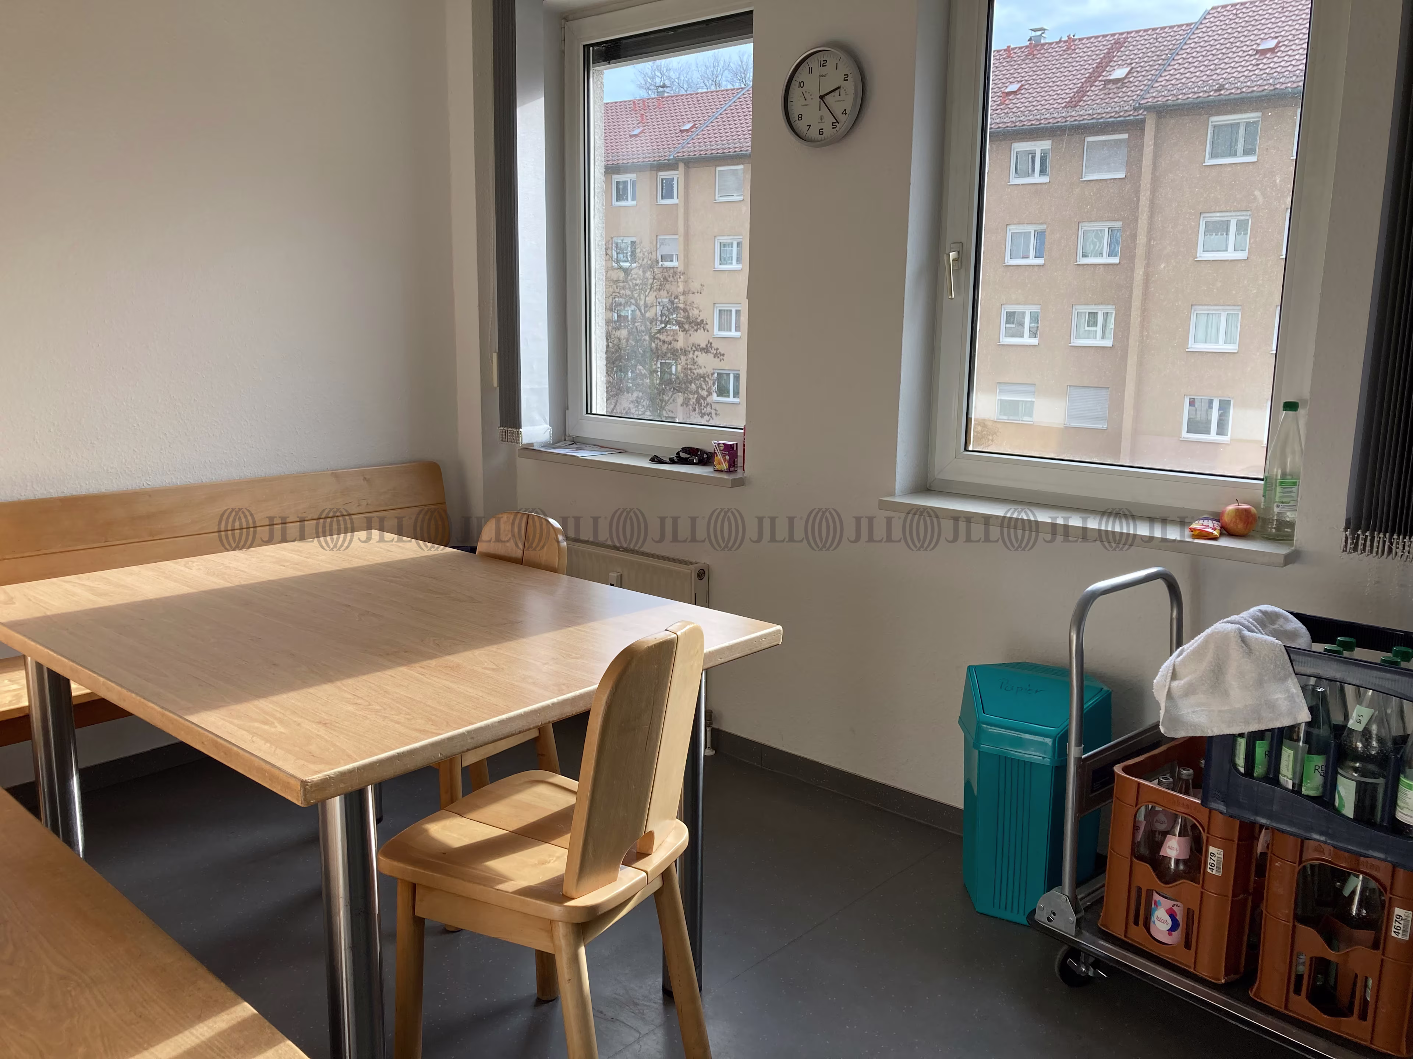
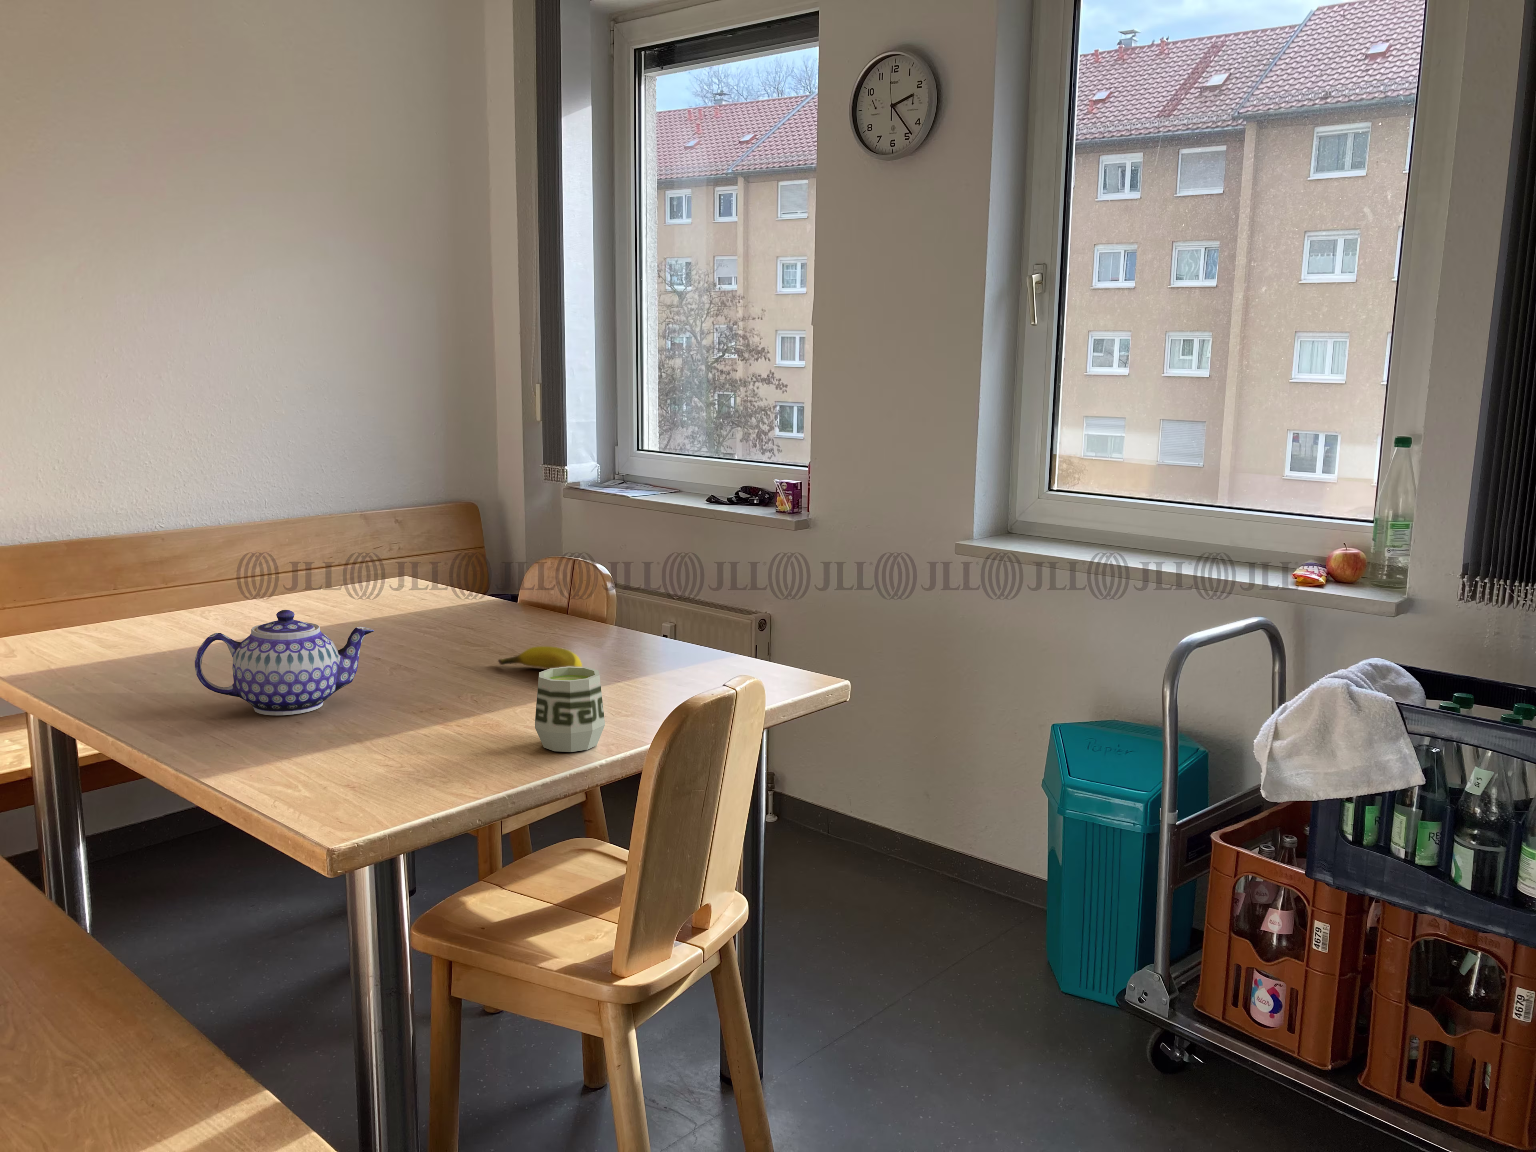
+ banana [497,646,583,669]
+ cup [535,667,606,753]
+ teapot [195,610,375,716]
